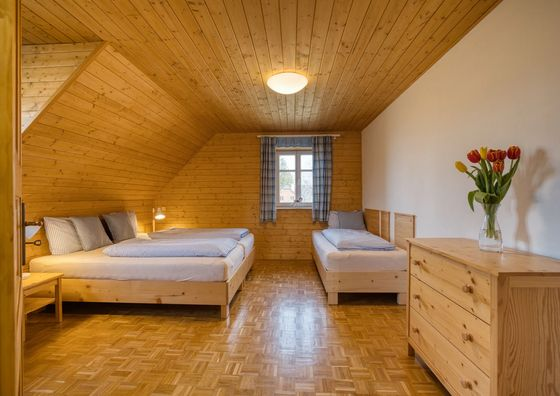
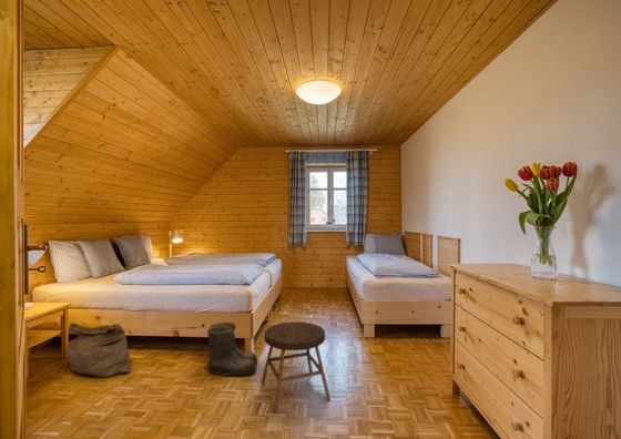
+ boots [206,321,258,377]
+ bag [64,321,133,378]
+ stool [259,320,332,415]
